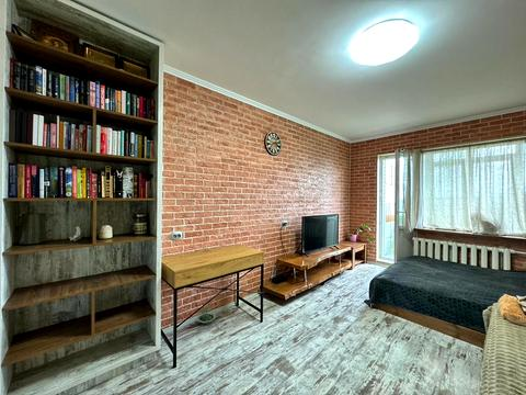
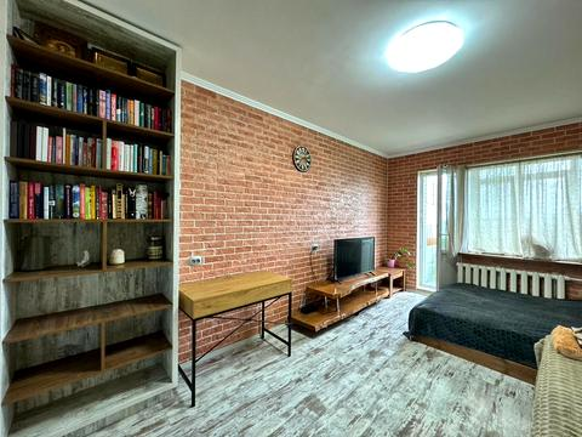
- terrarium [196,303,217,326]
